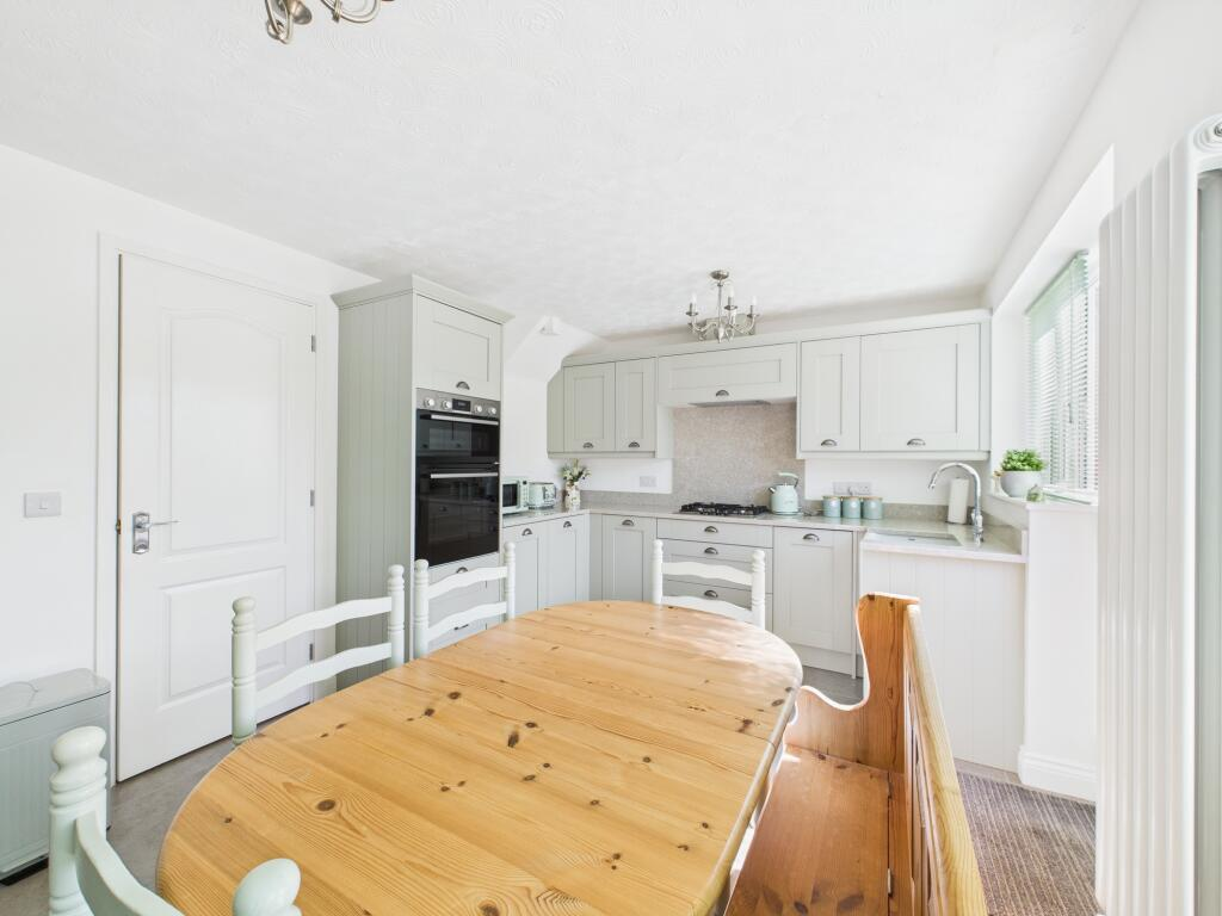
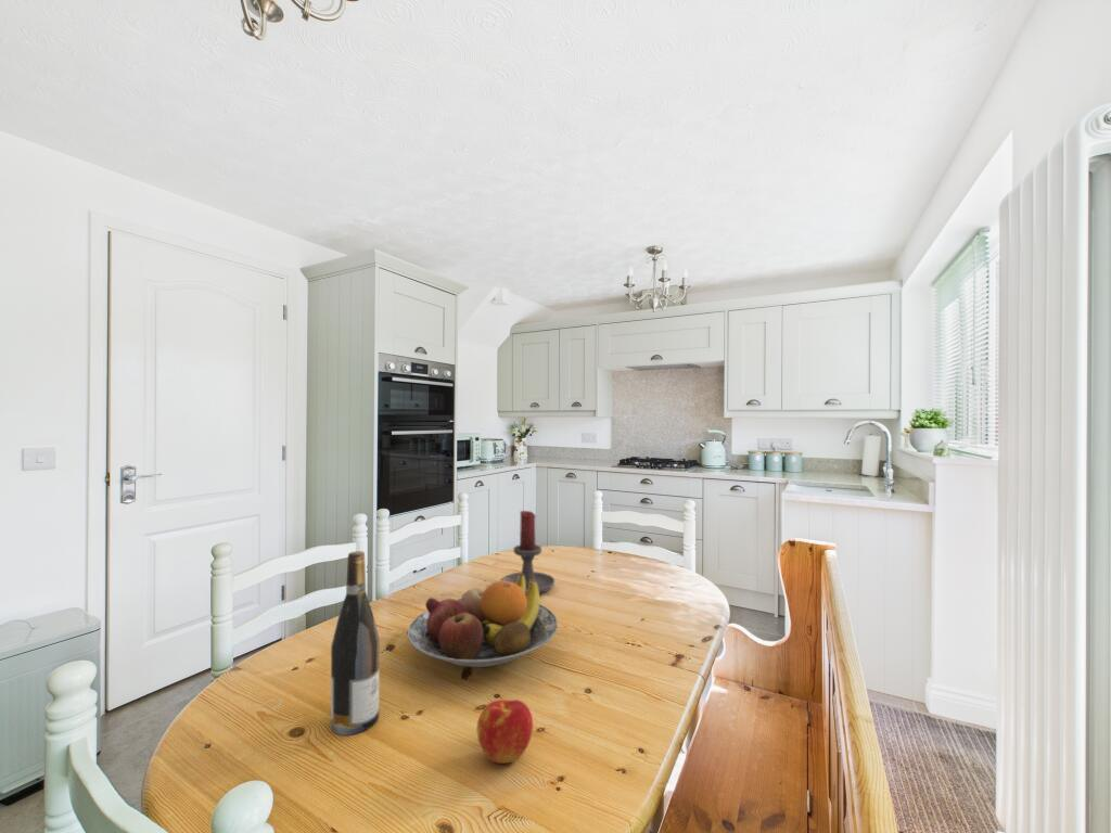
+ fruit bowl [407,574,559,668]
+ apple [476,699,534,765]
+ wine bottle [330,550,381,736]
+ candle holder [499,510,556,595]
